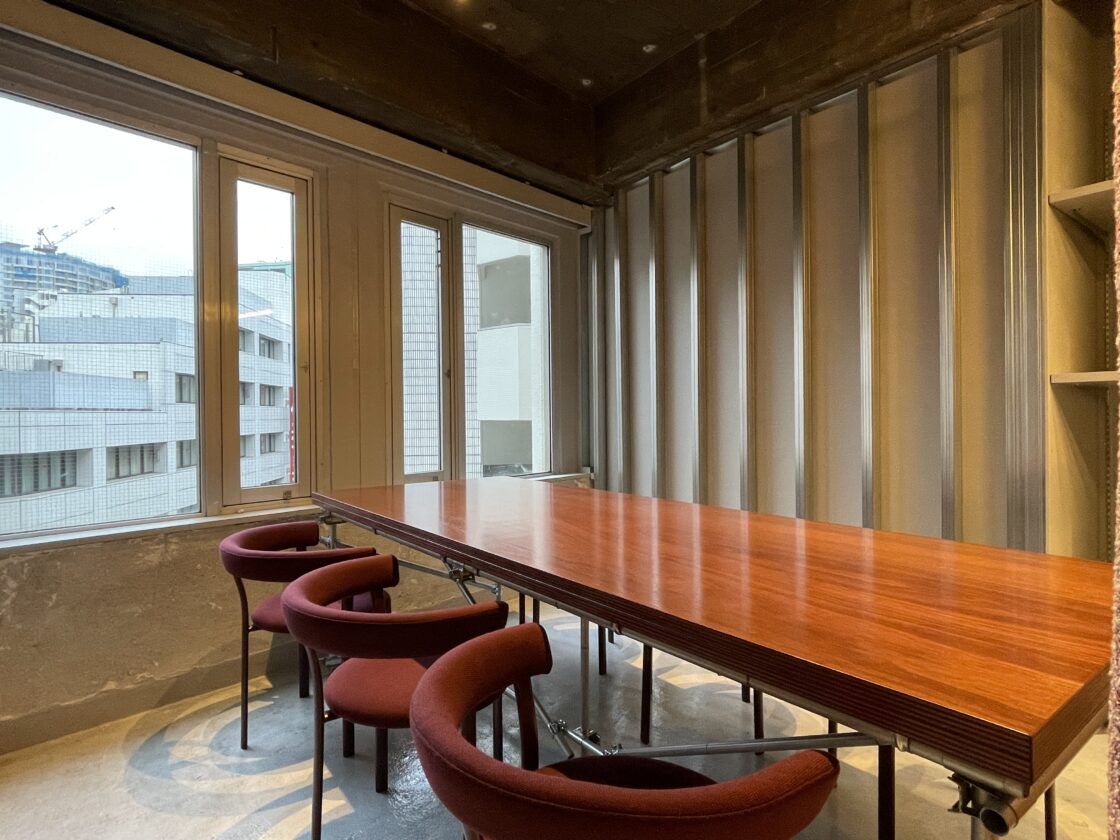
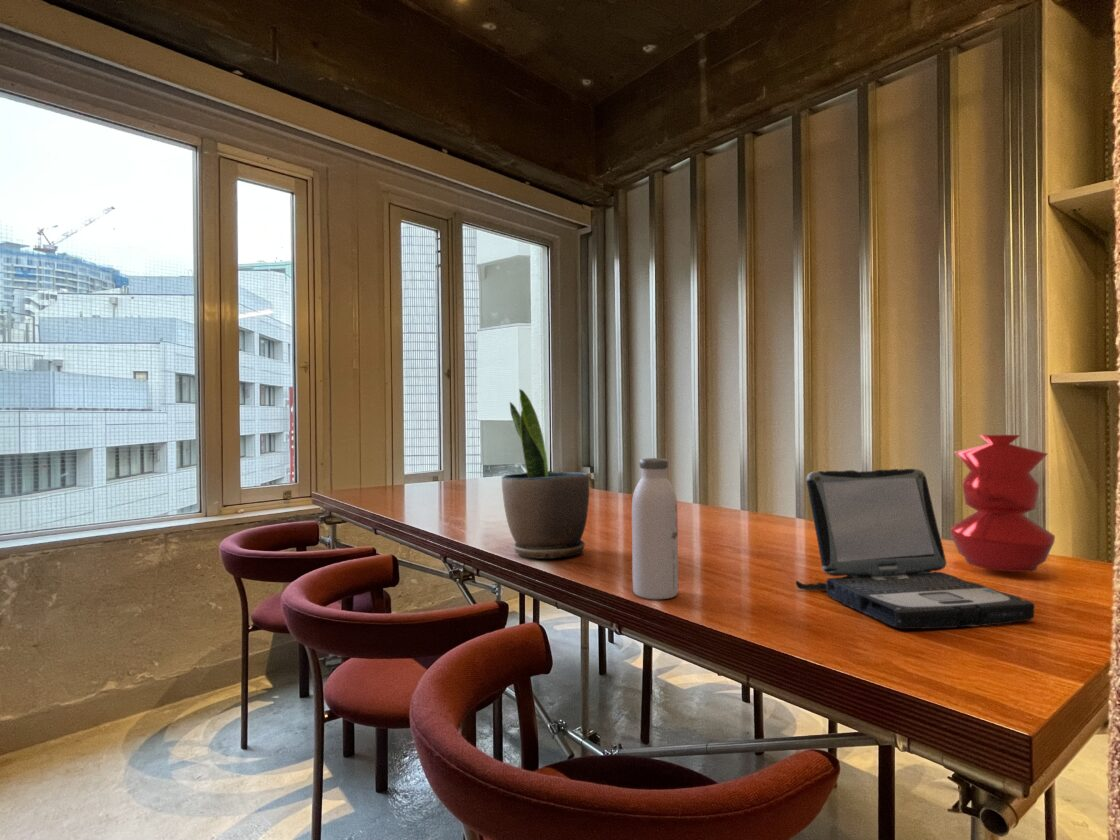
+ vase [949,434,1056,573]
+ laptop [795,468,1036,630]
+ water bottle [631,457,679,600]
+ potted plant [501,388,590,559]
